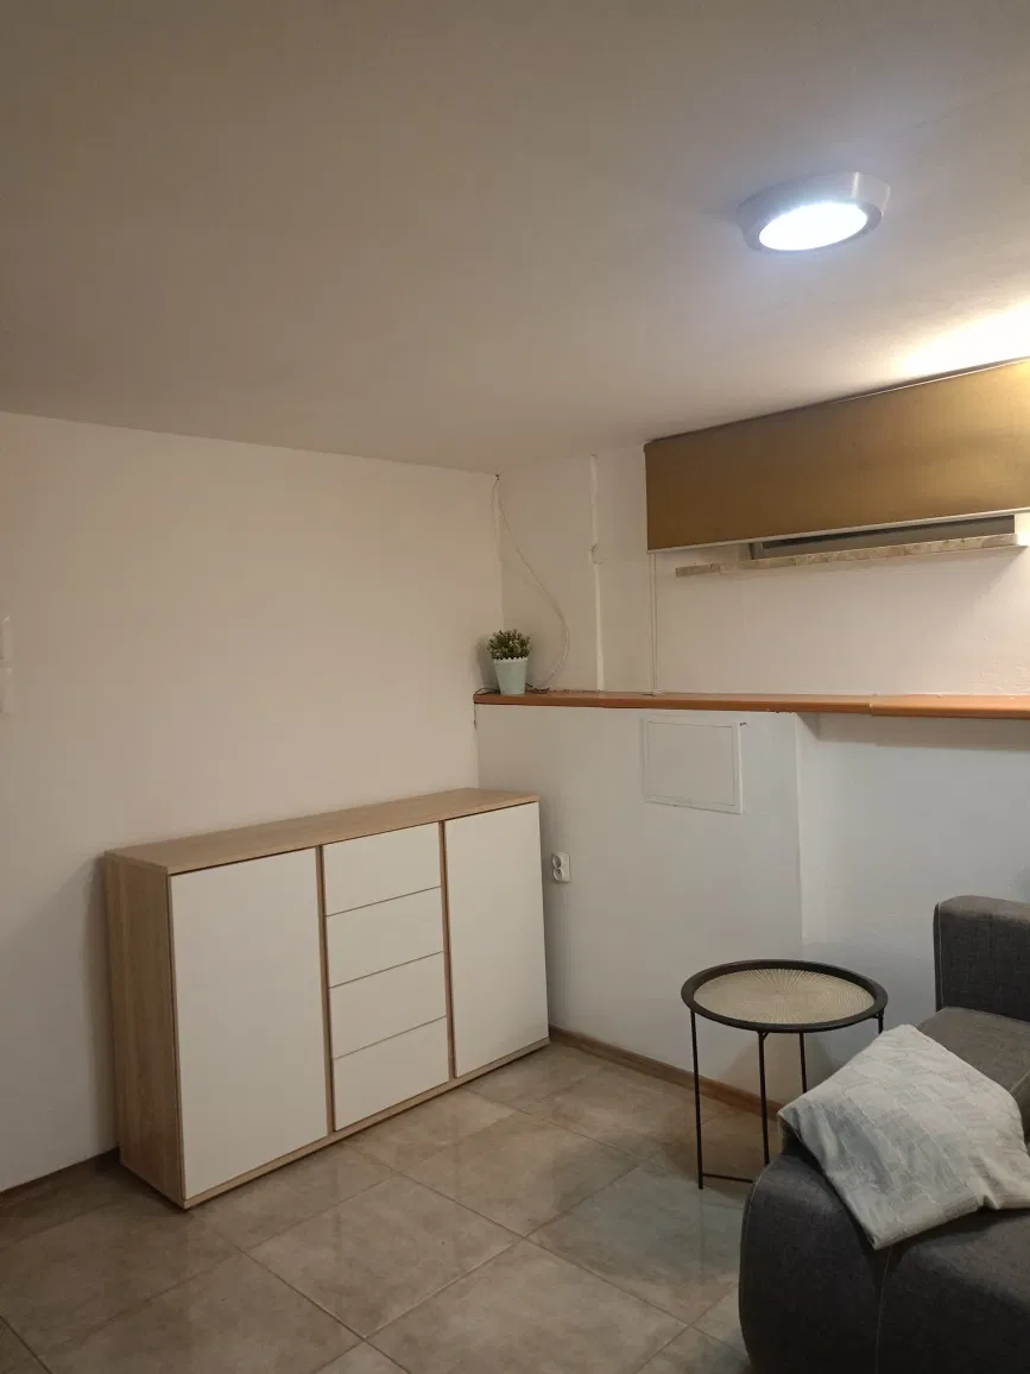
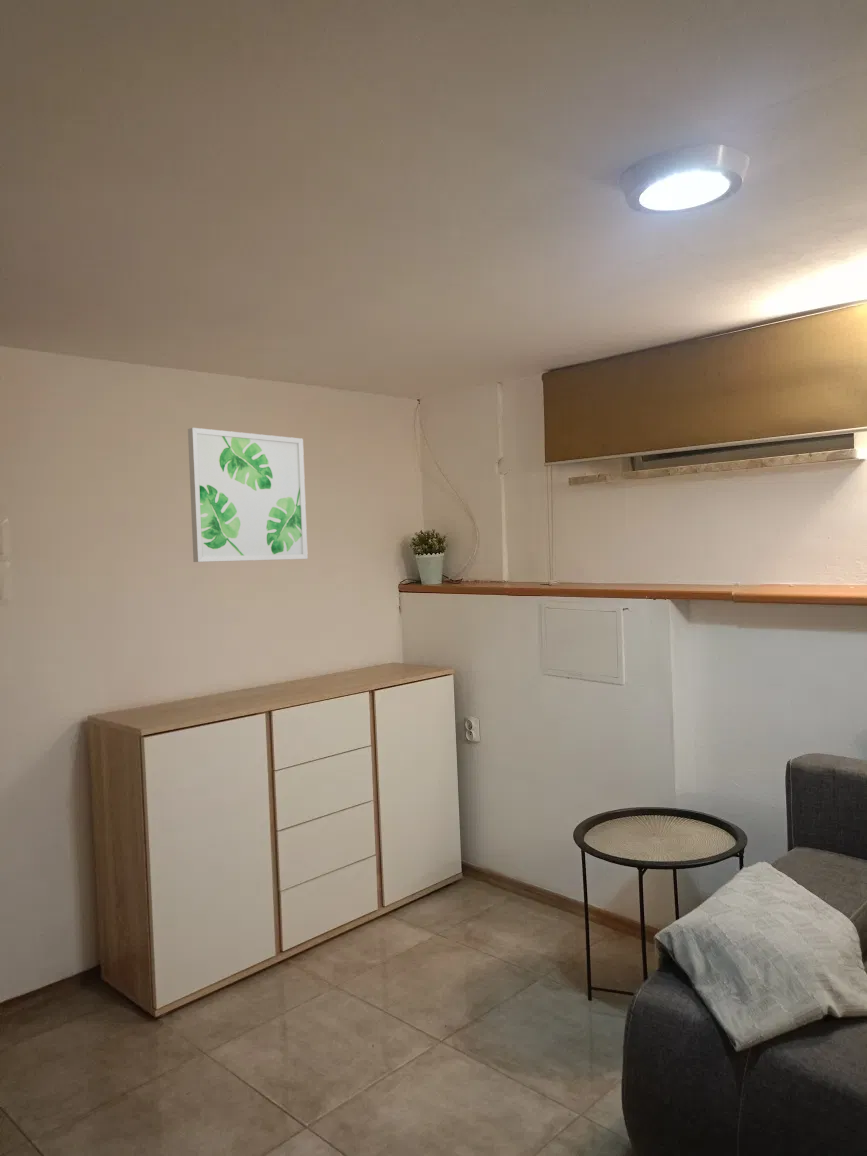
+ wall art [187,427,309,563]
